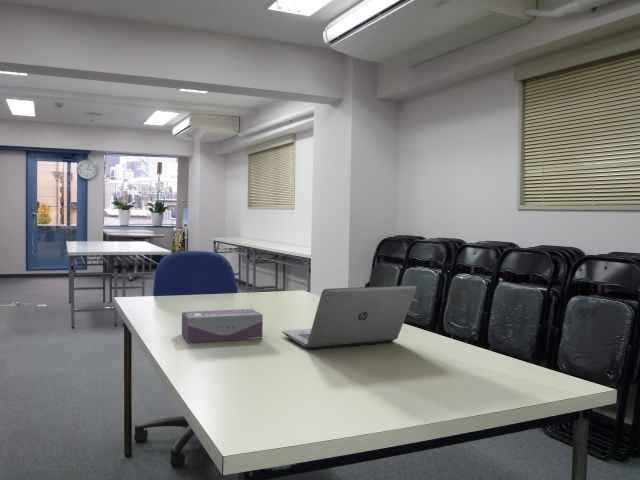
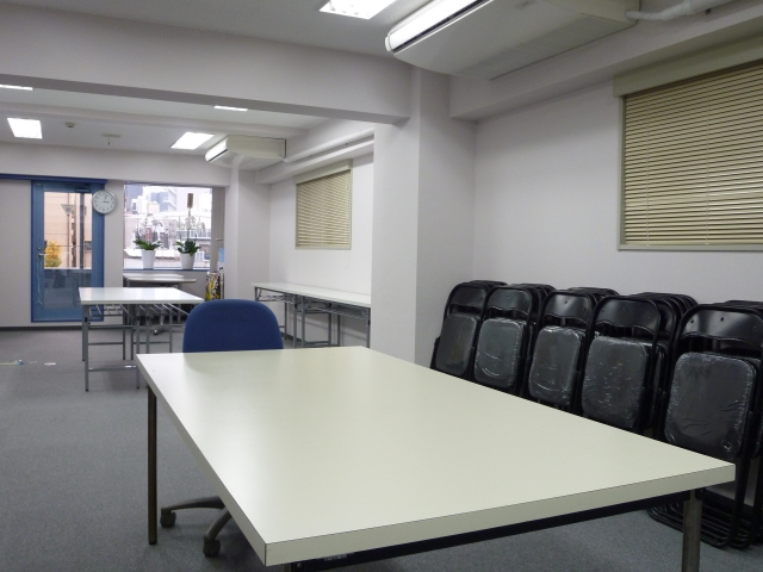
- laptop [281,284,418,350]
- tissue box [181,308,264,344]
